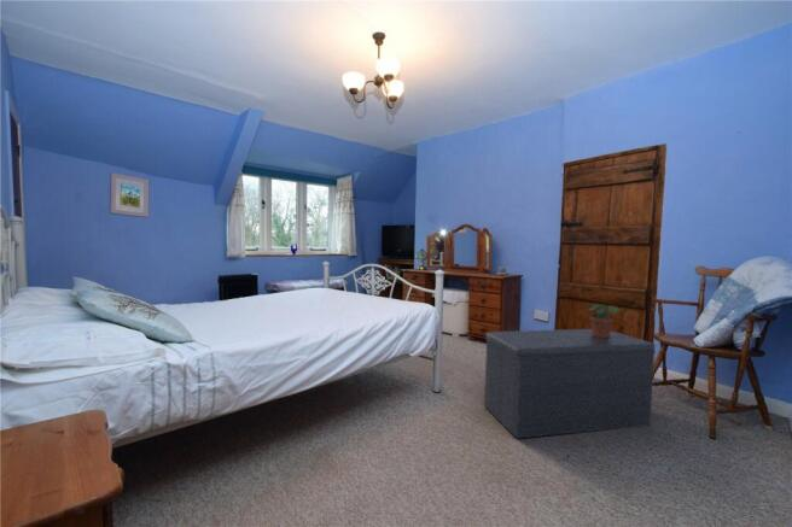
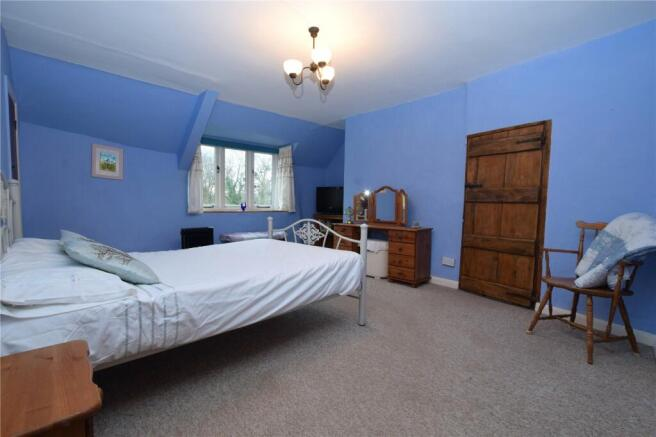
- potted plant [584,304,623,339]
- bench [483,328,657,440]
